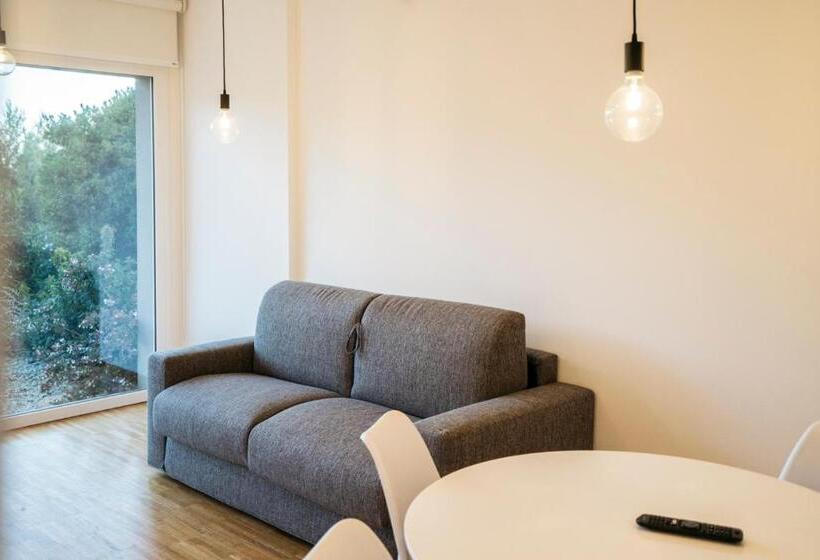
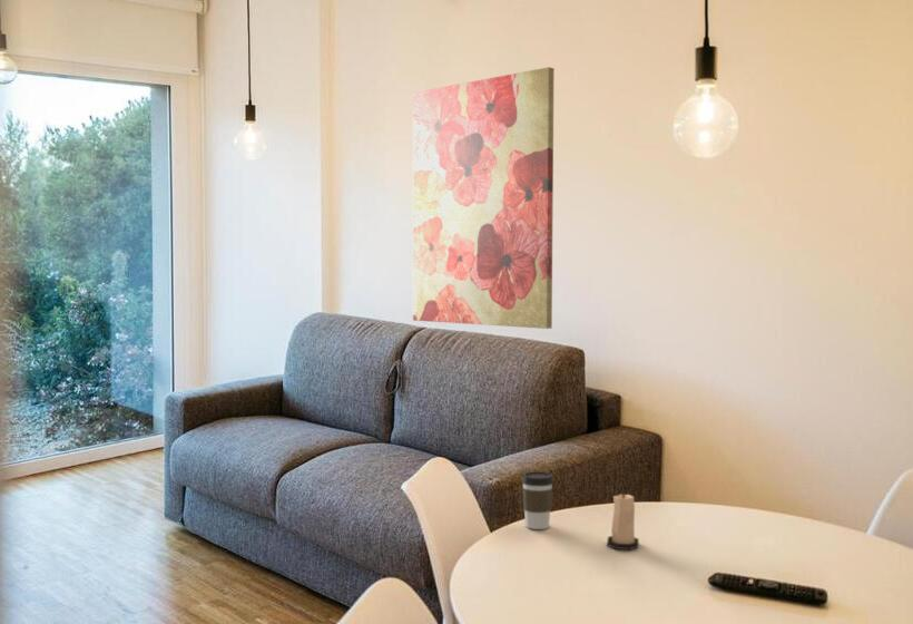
+ wall art [412,66,556,330]
+ candle [606,490,640,550]
+ coffee cup [520,470,554,530]
